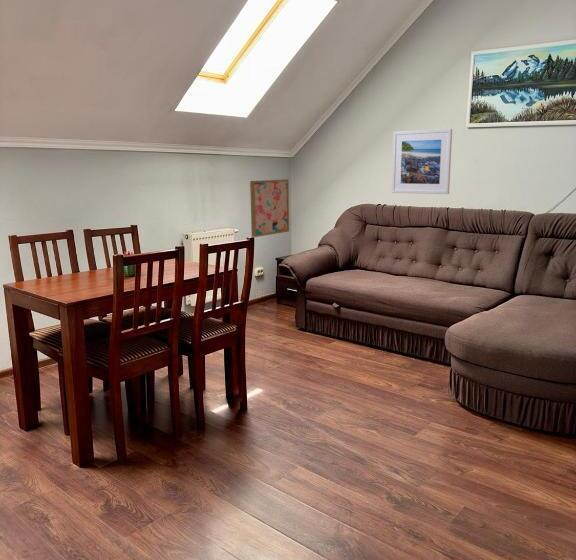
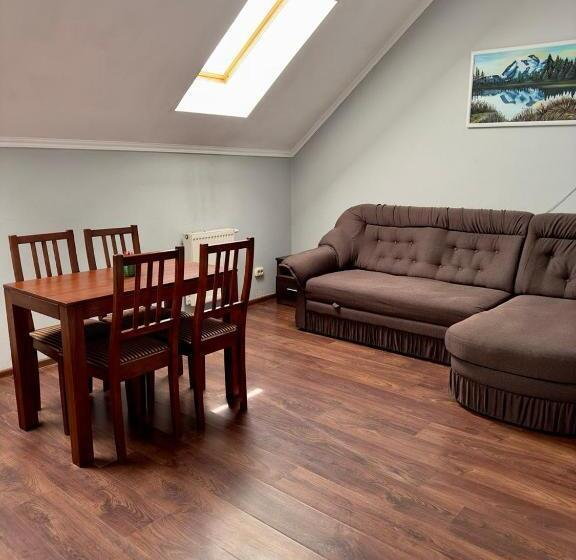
- wall art [249,178,290,238]
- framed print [391,128,453,195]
